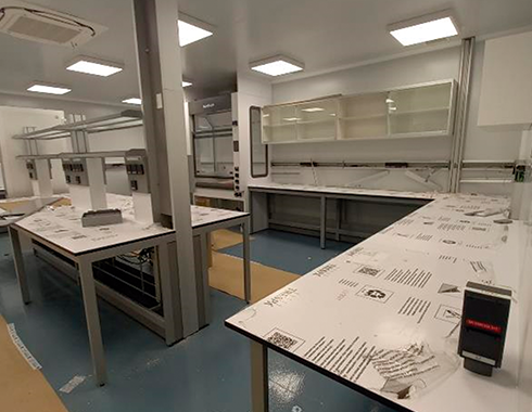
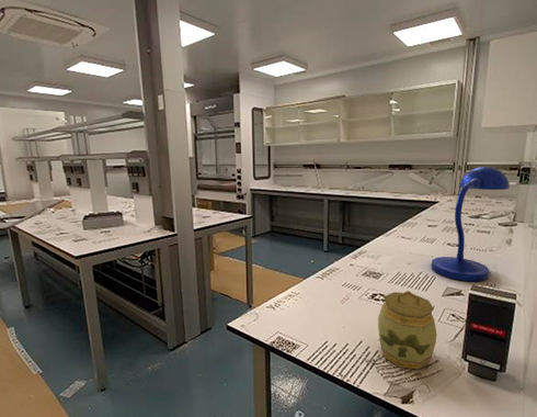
+ jar [377,290,438,370]
+ desk lamp [431,166,511,282]
